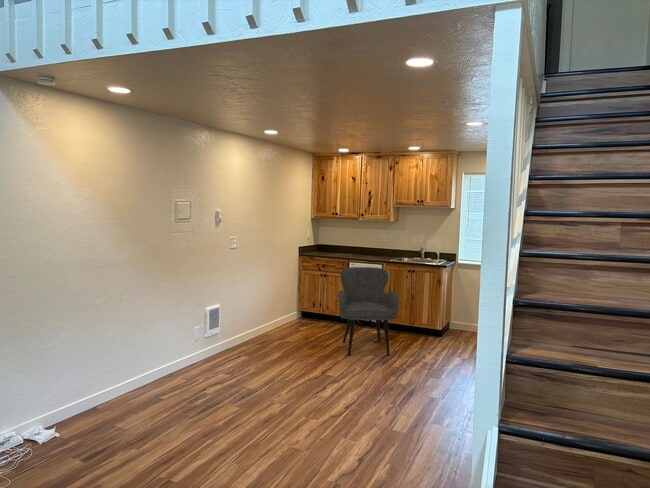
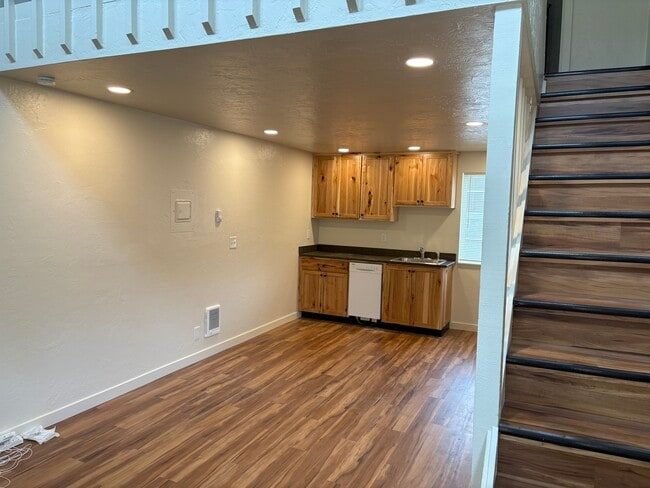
- chair [337,266,400,357]
